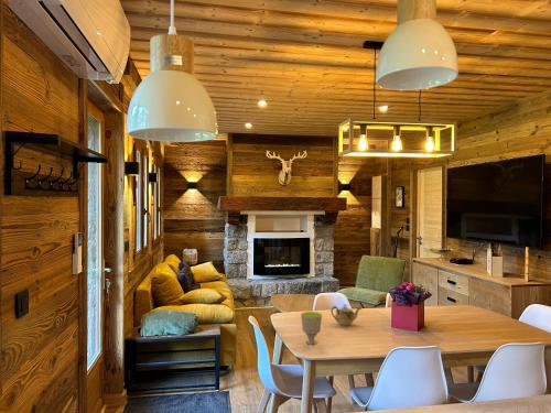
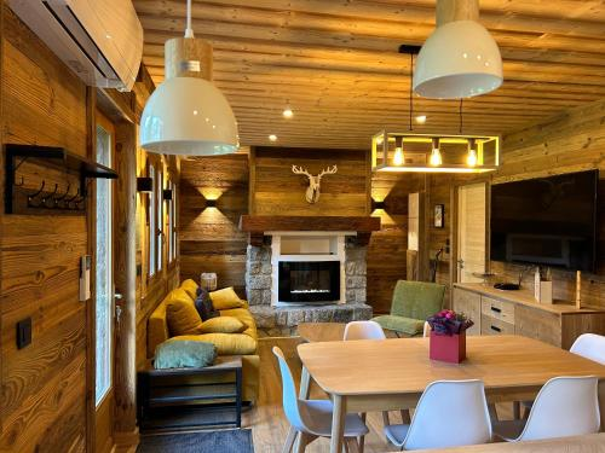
- teapot [329,303,363,327]
- cup [300,311,323,346]
